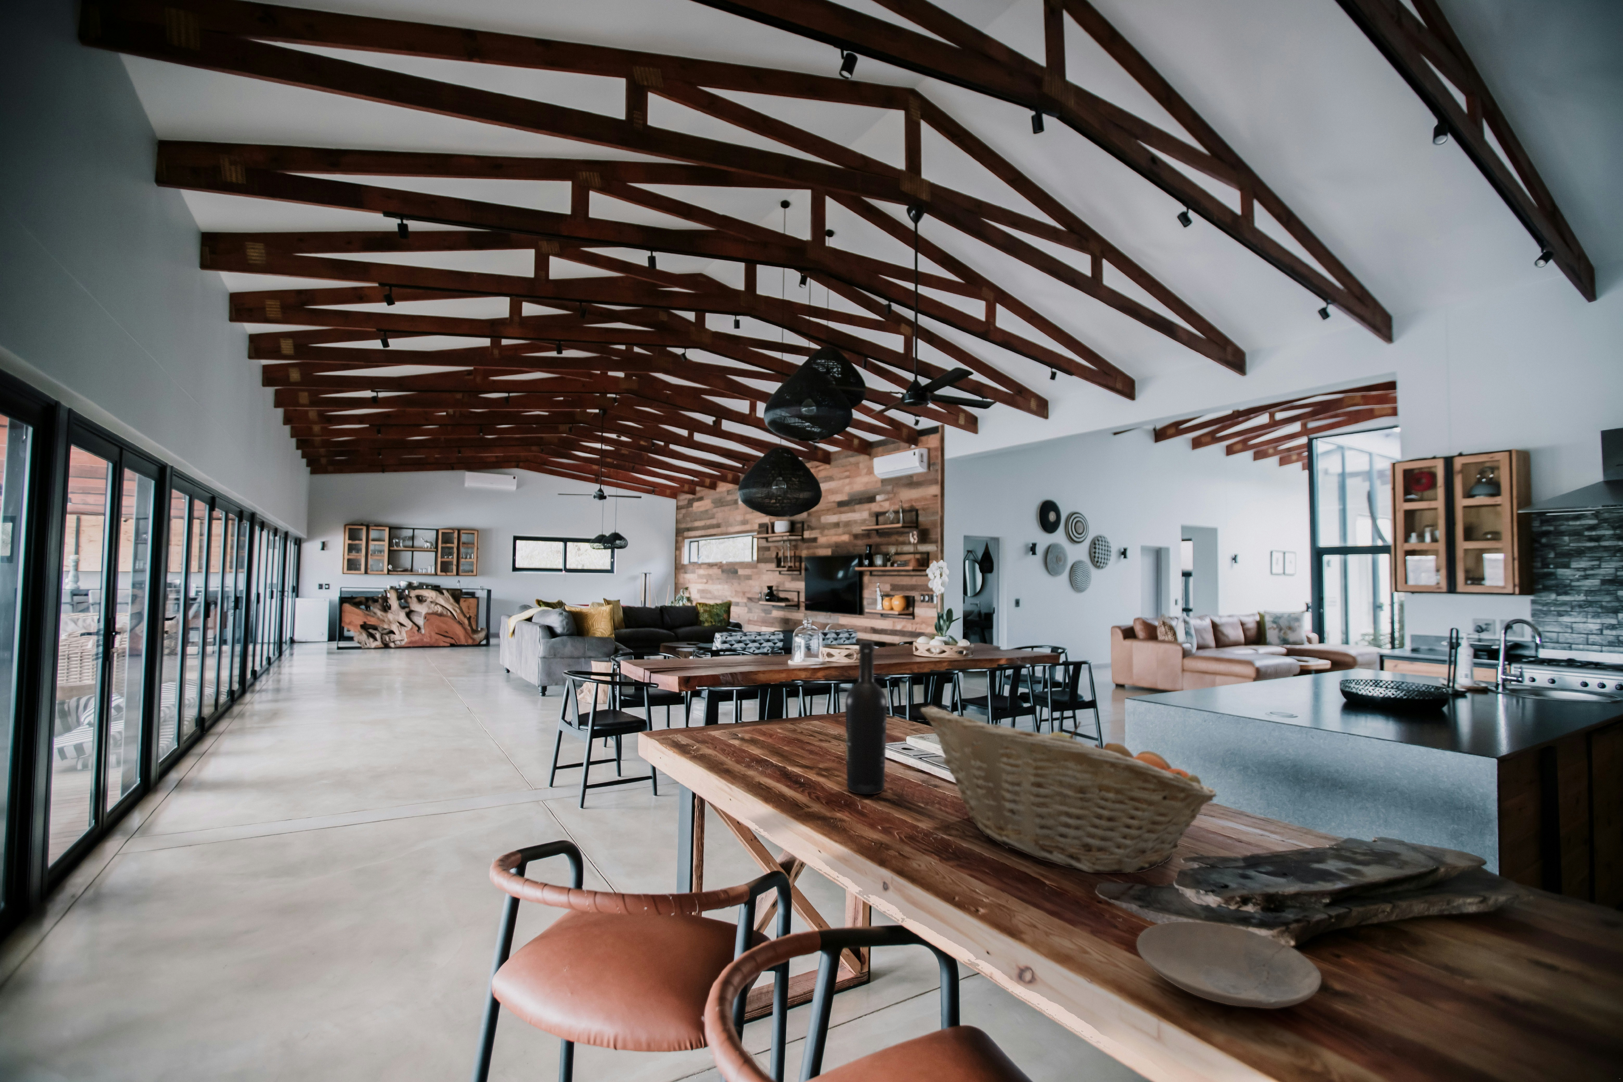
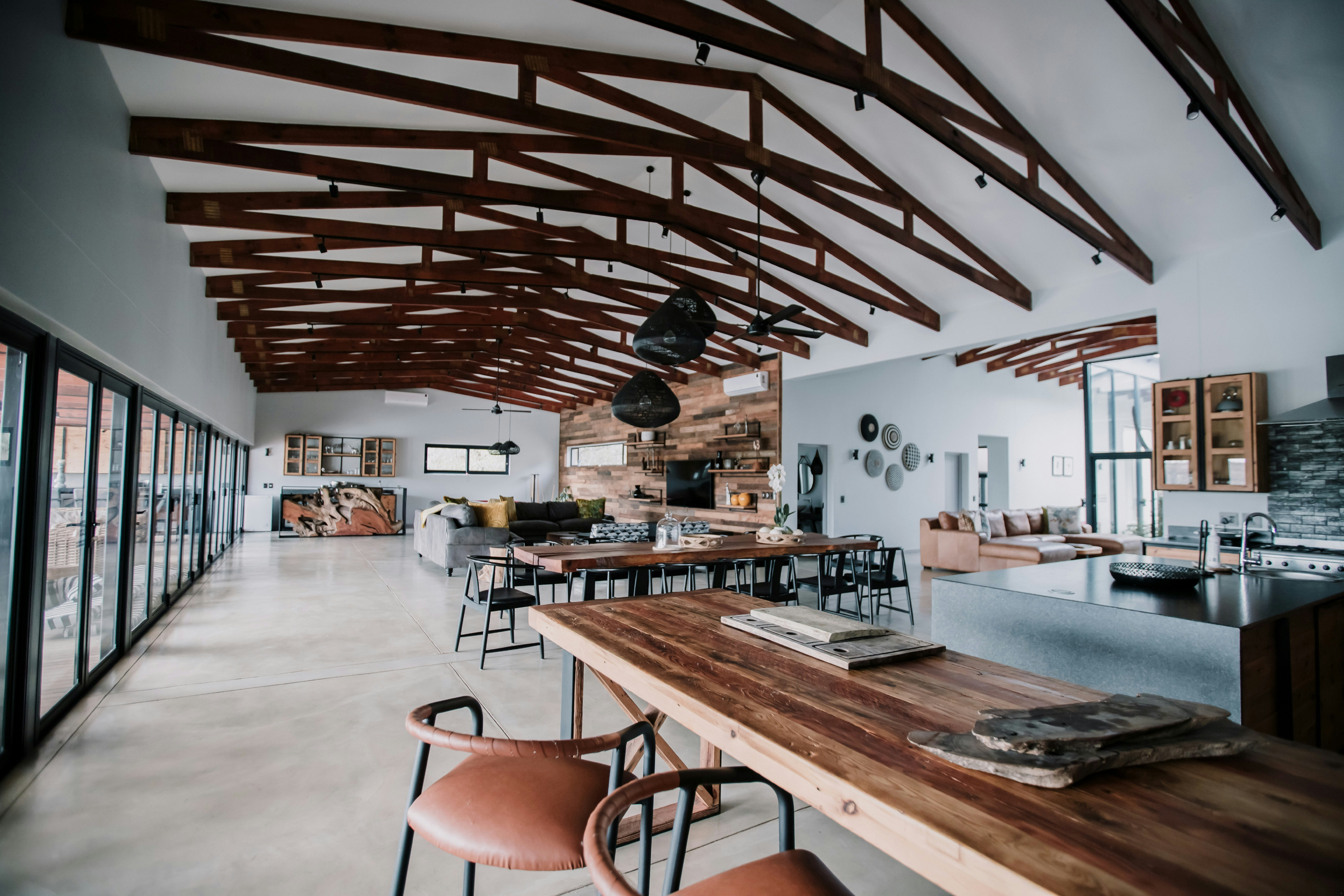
- plate [1136,920,1322,1010]
- wine bottle [845,641,888,795]
- fruit basket [920,705,1217,874]
